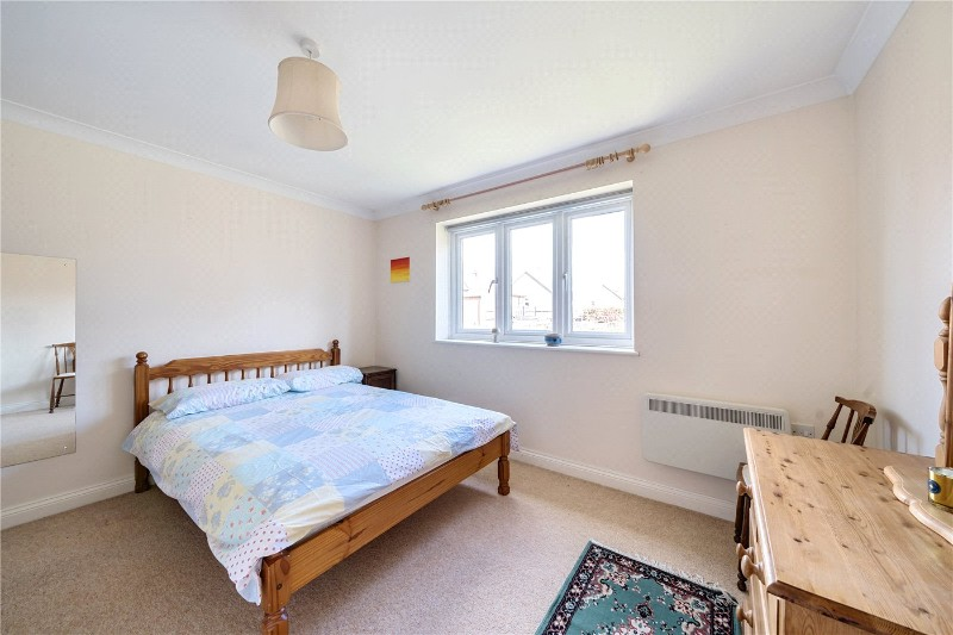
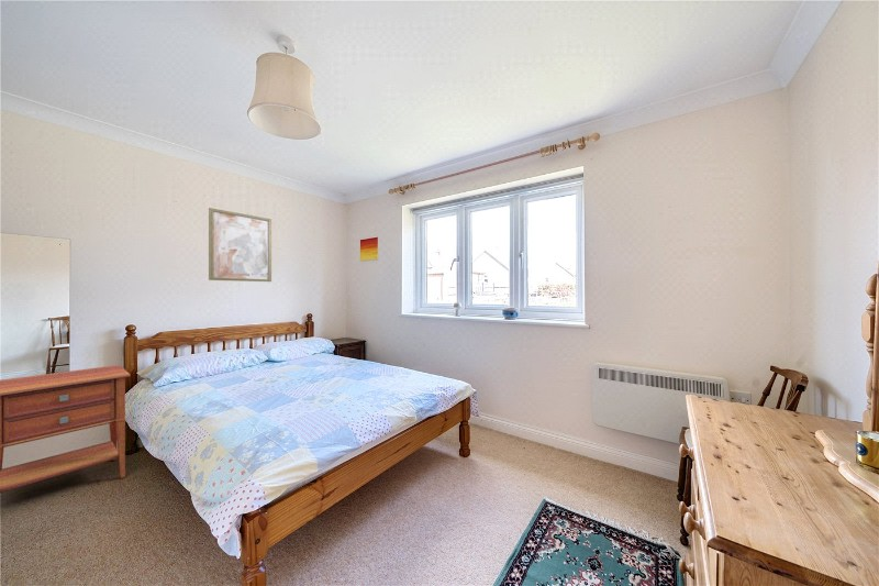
+ wall art [208,207,272,283]
+ nightstand [0,364,131,493]
